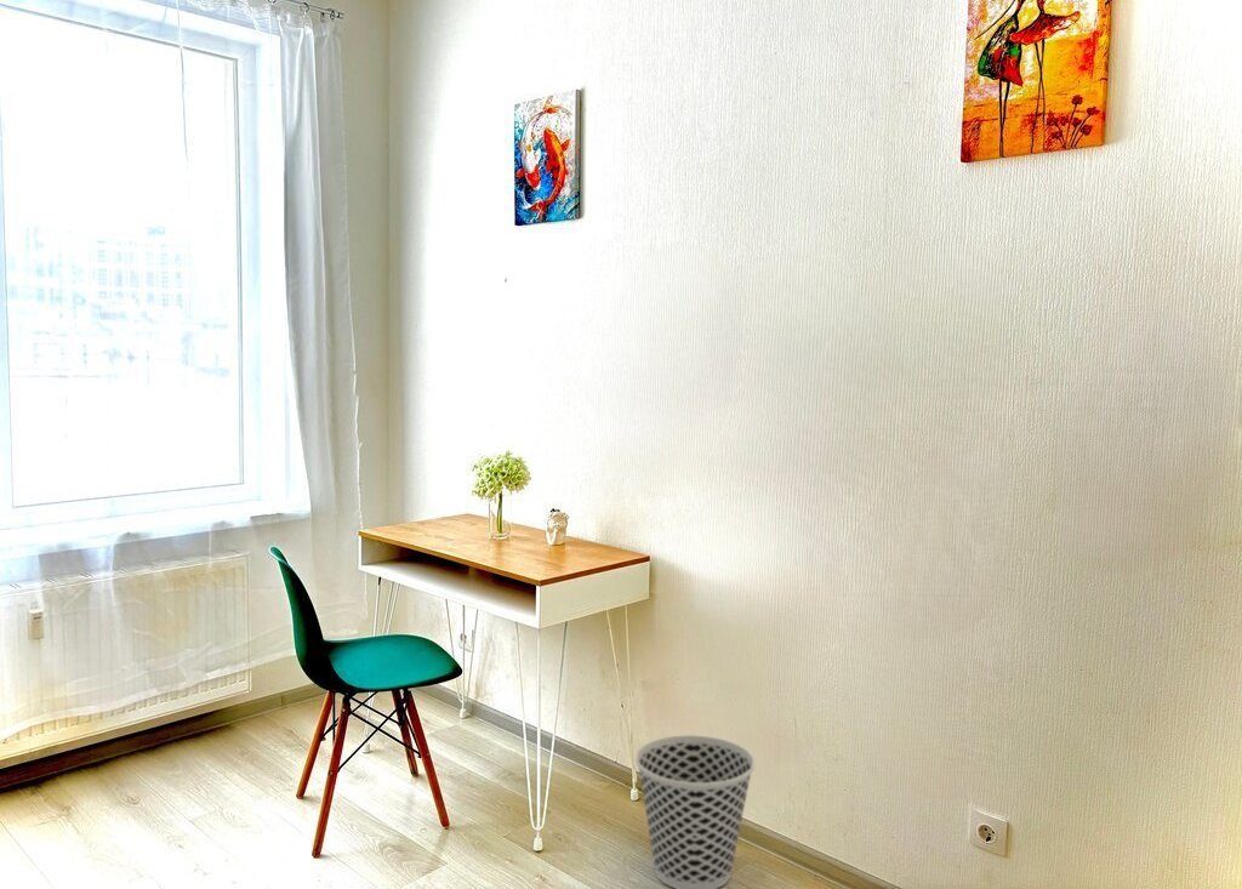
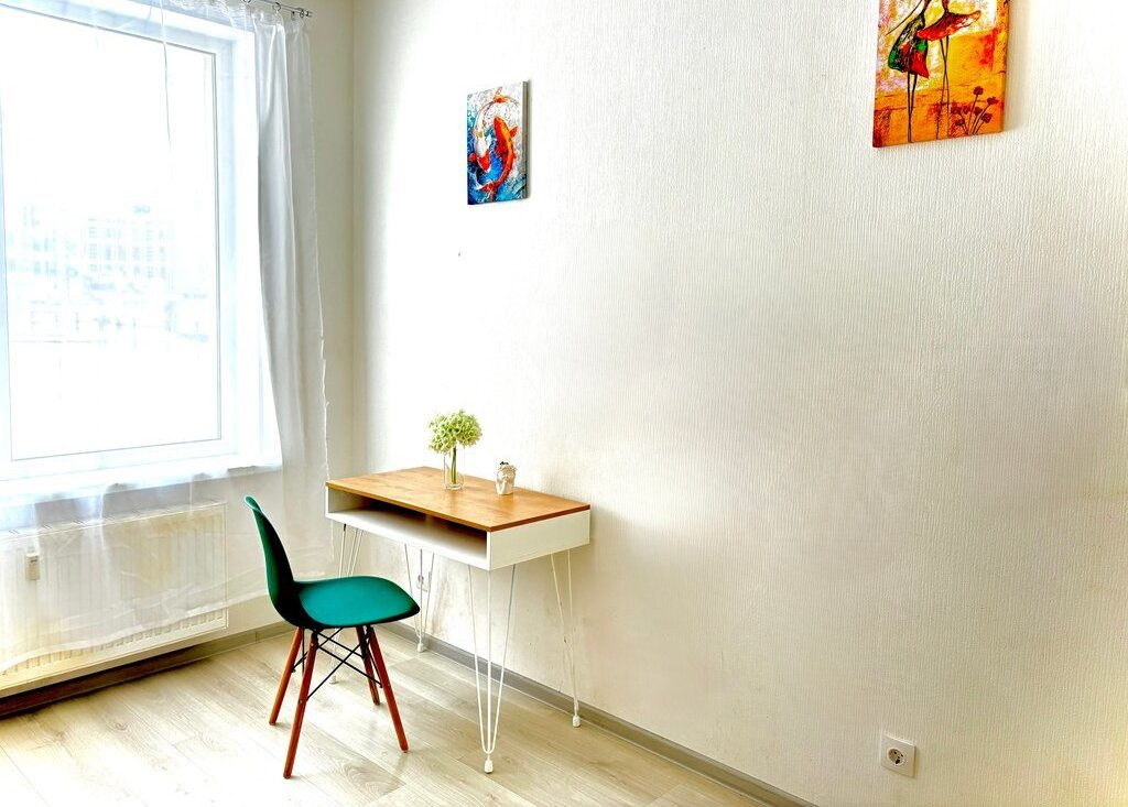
- wastebasket [634,734,756,889]
